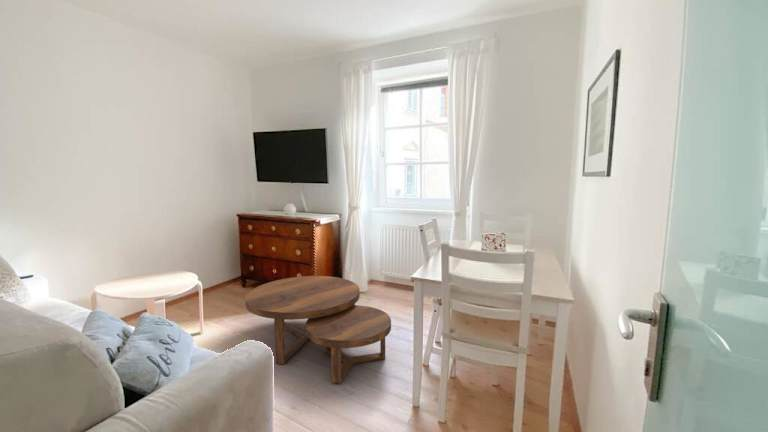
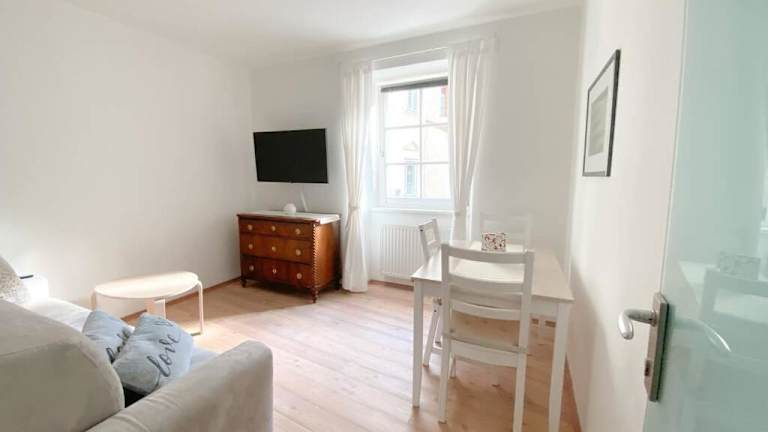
- coffee table [244,275,392,385]
